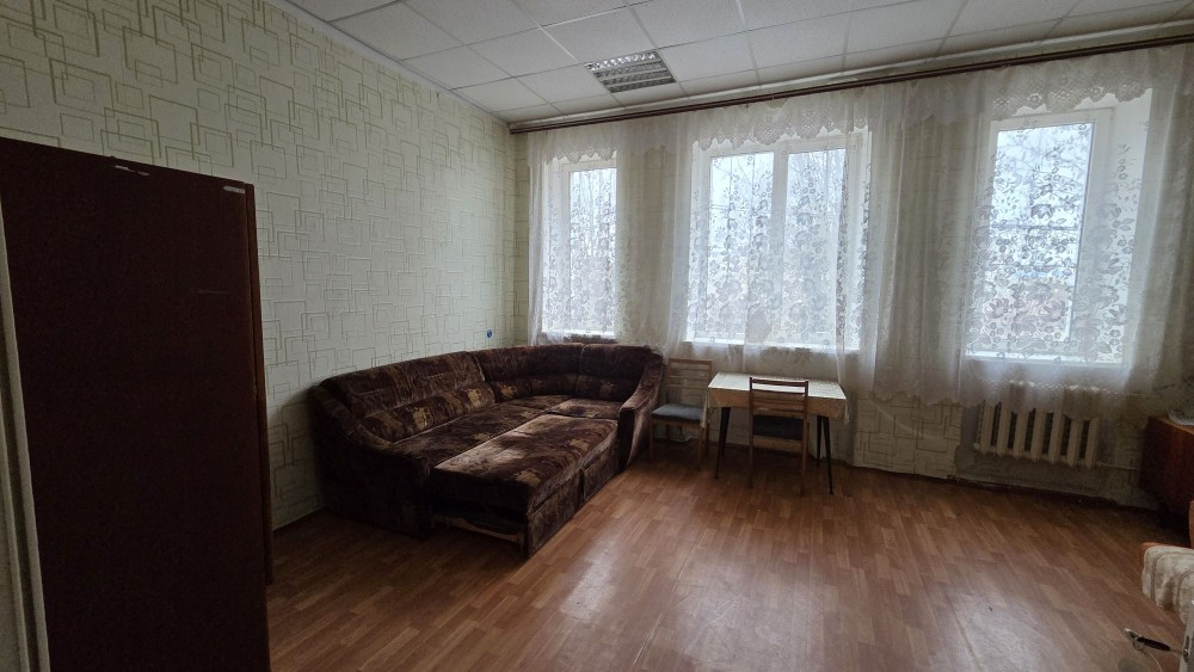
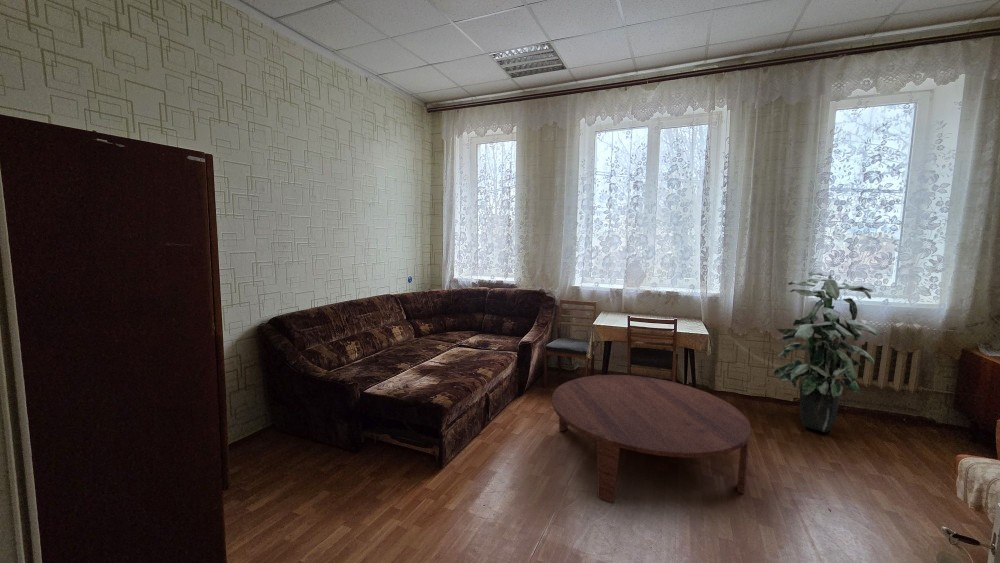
+ indoor plant [772,270,879,433]
+ coffee table [551,374,752,504]
